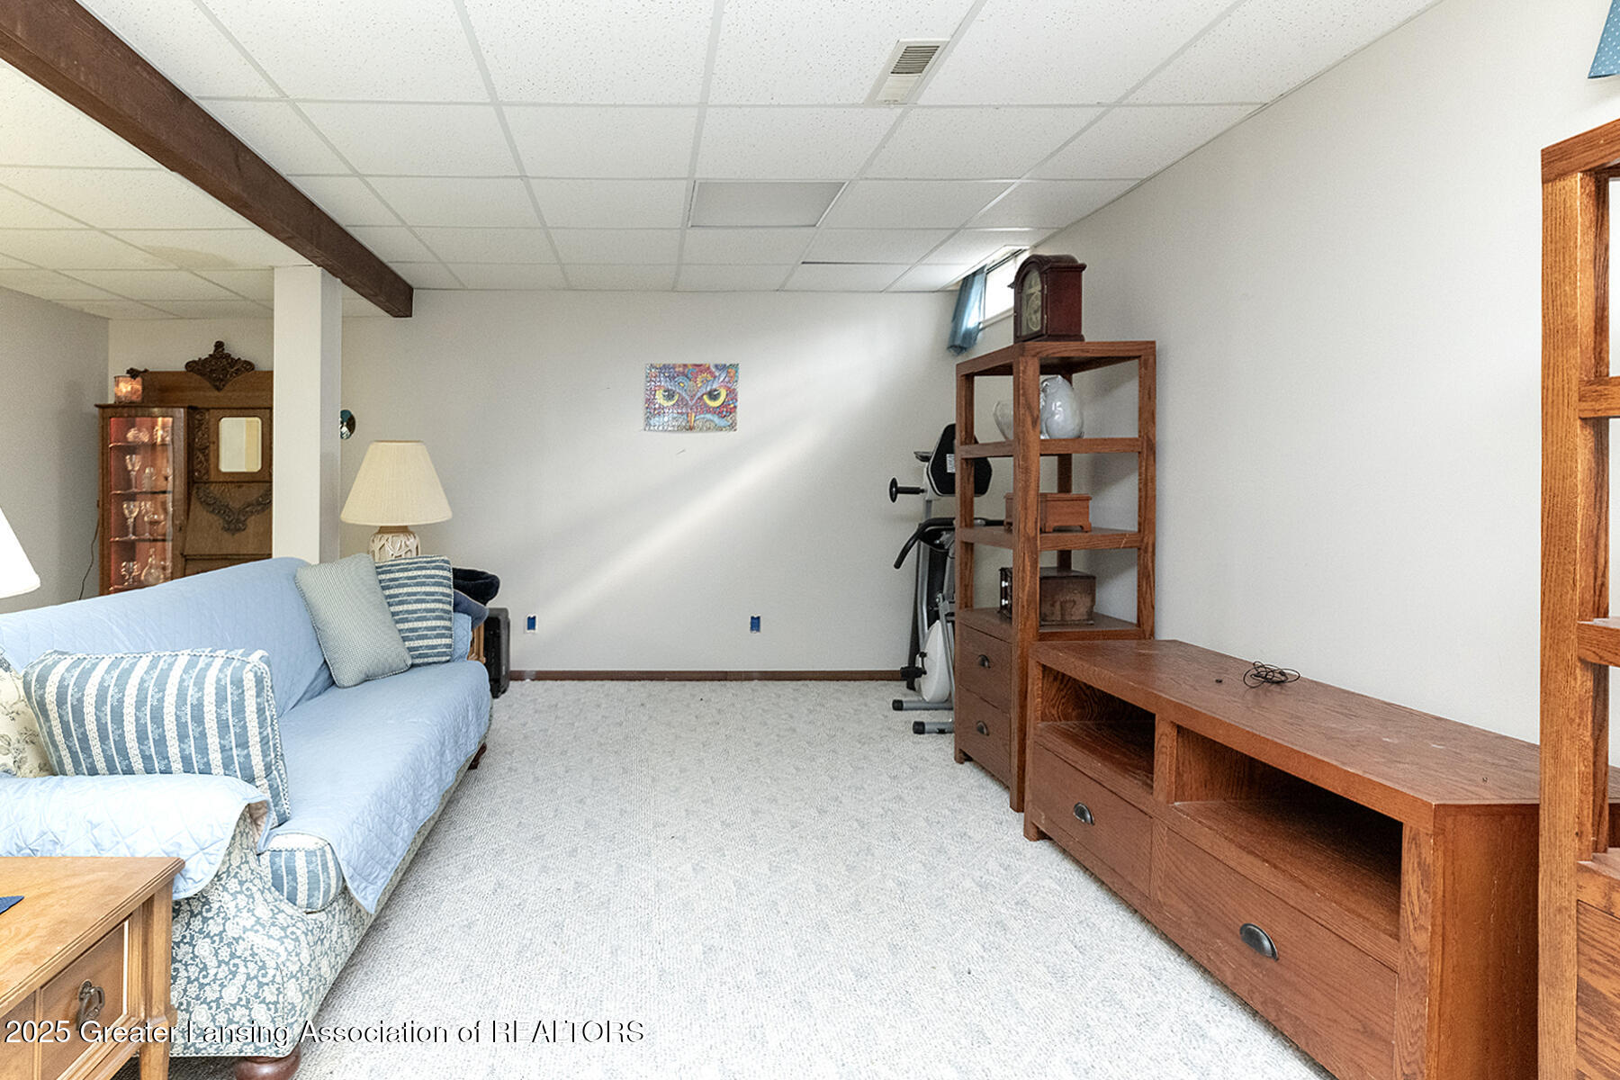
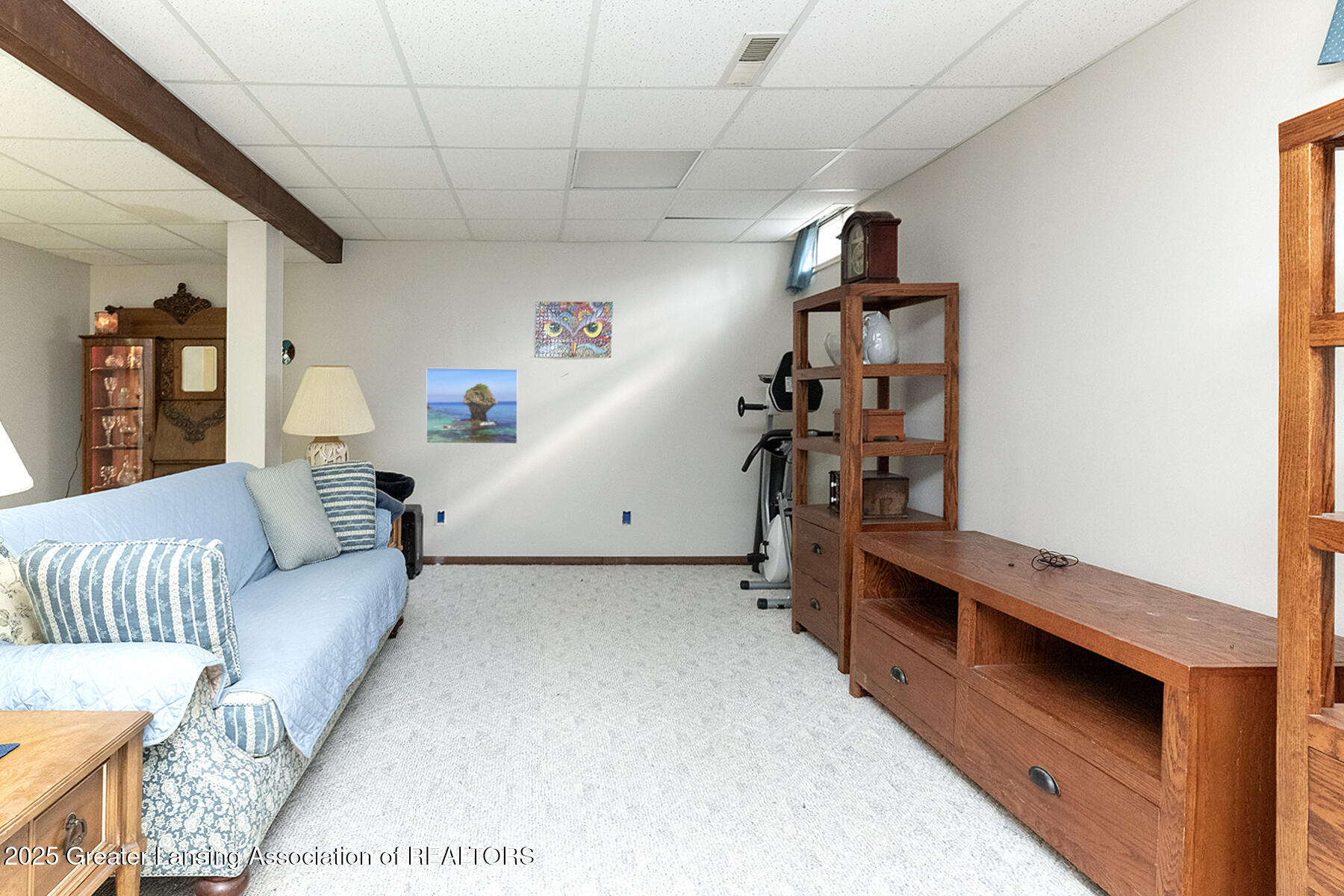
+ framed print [426,367,519,445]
